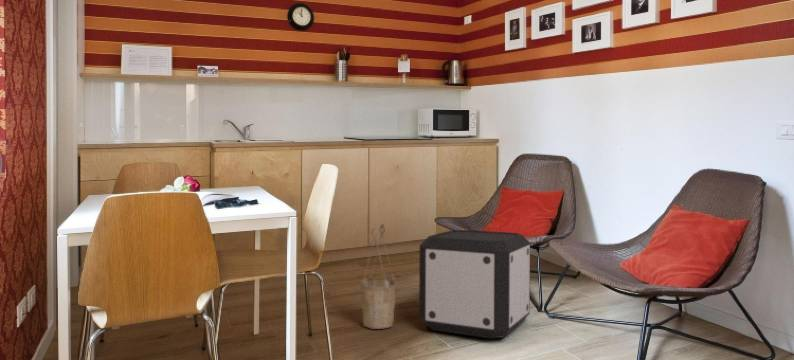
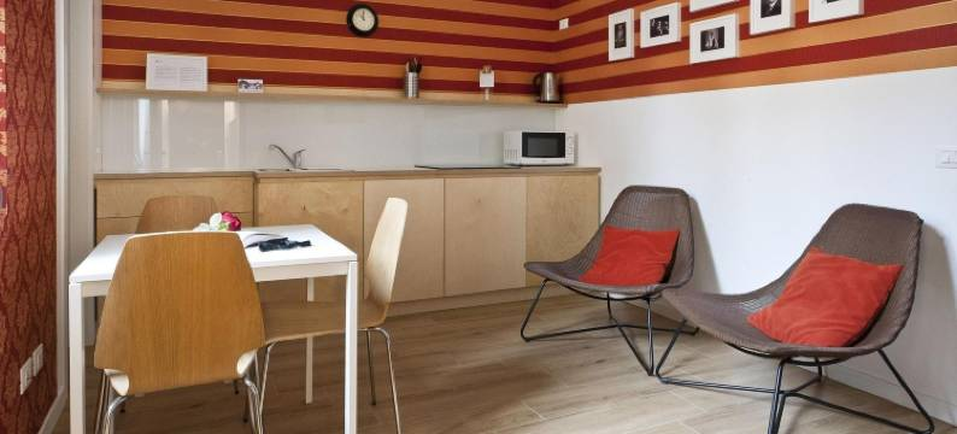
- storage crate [418,229,531,340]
- bucket [360,223,397,330]
